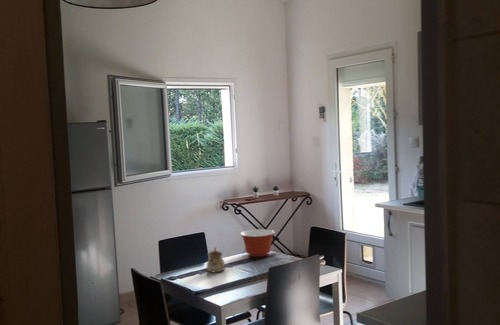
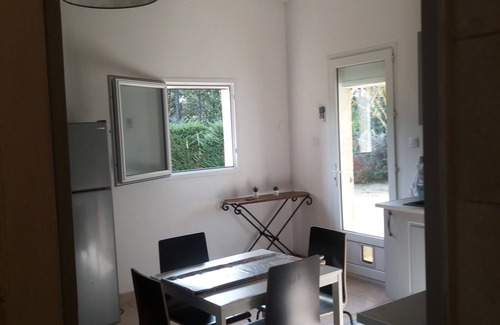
- mixing bowl [239,228,276,258]
- teapot [206,246,226,274]
